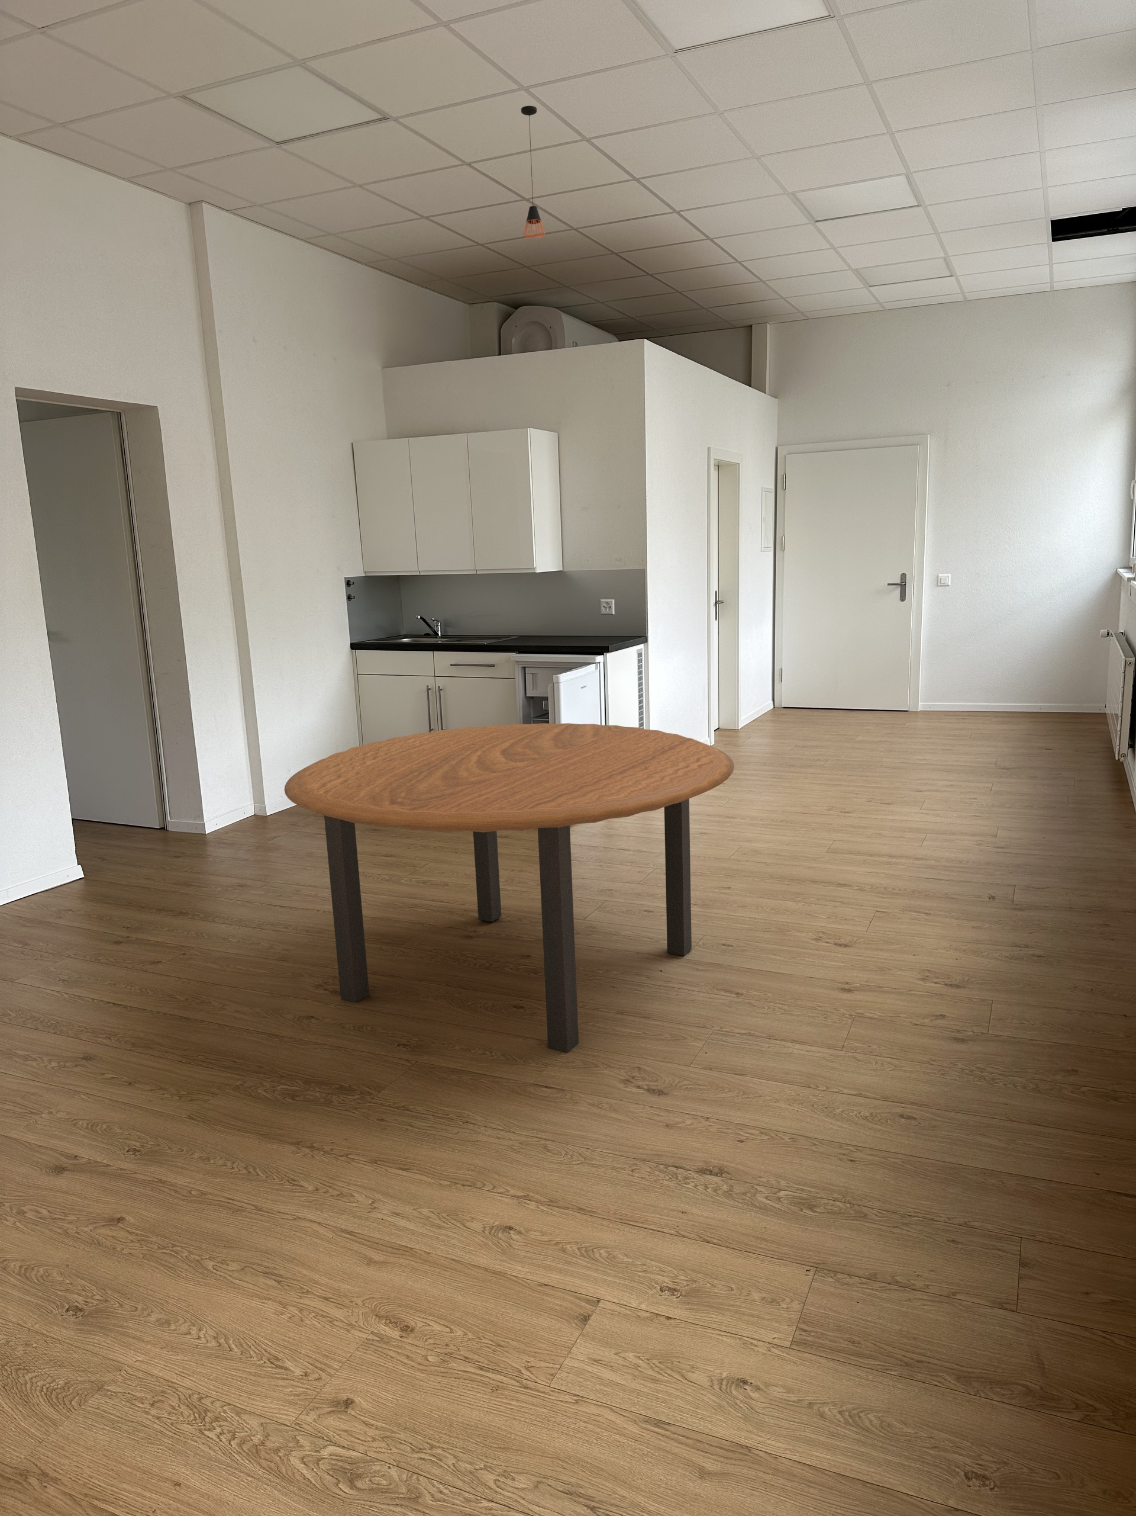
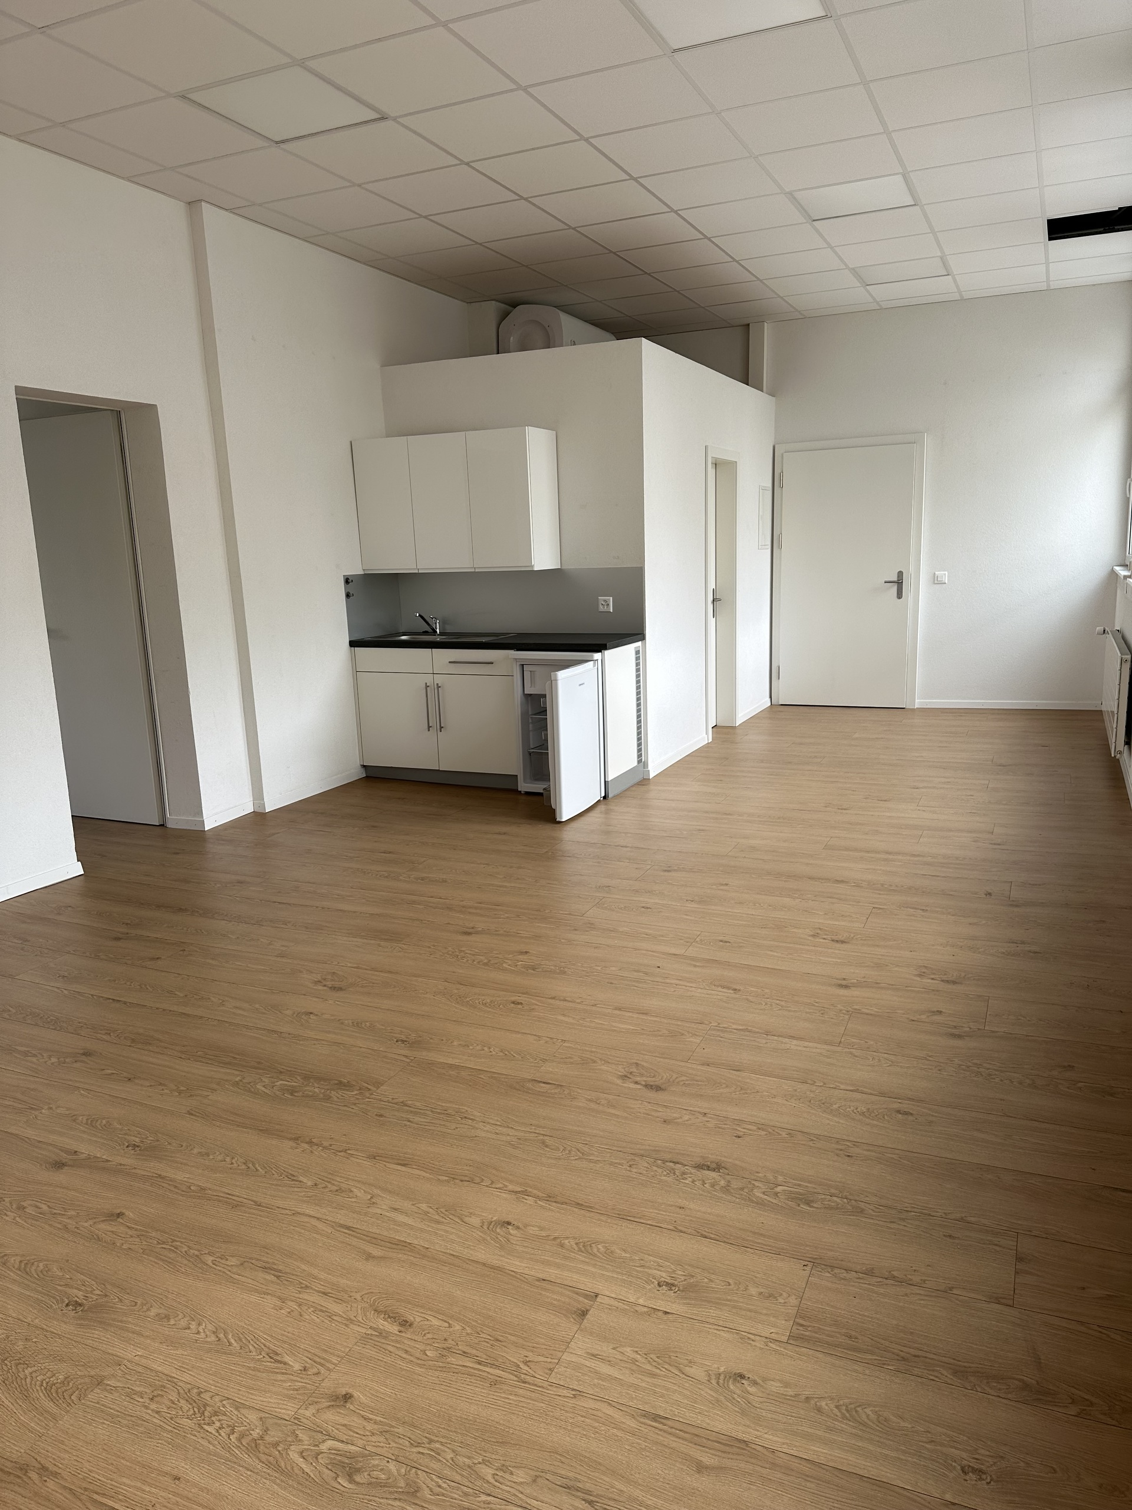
- dining table [284,722,735,1054]
- pendant light [520,105,545,239]
